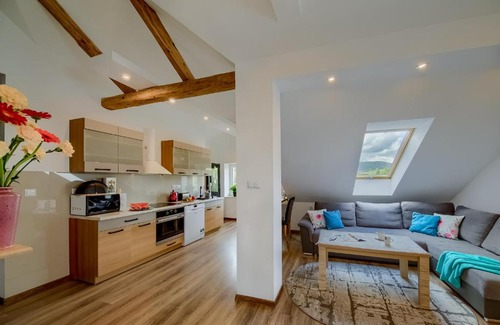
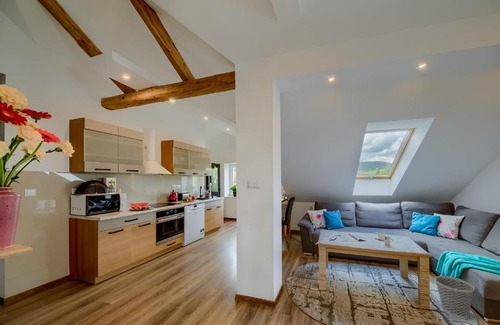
+ wastebasket [434,275,476,320]
